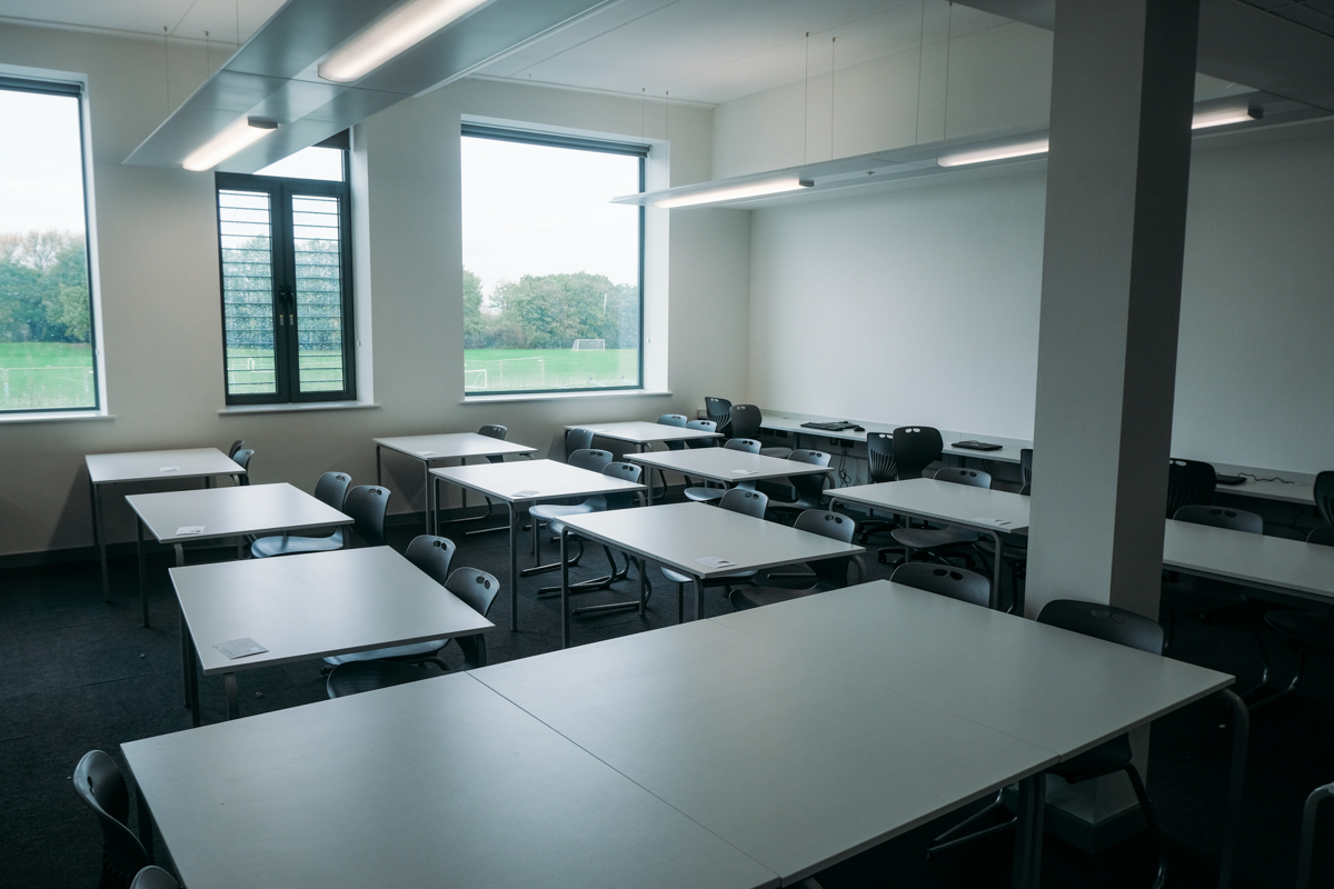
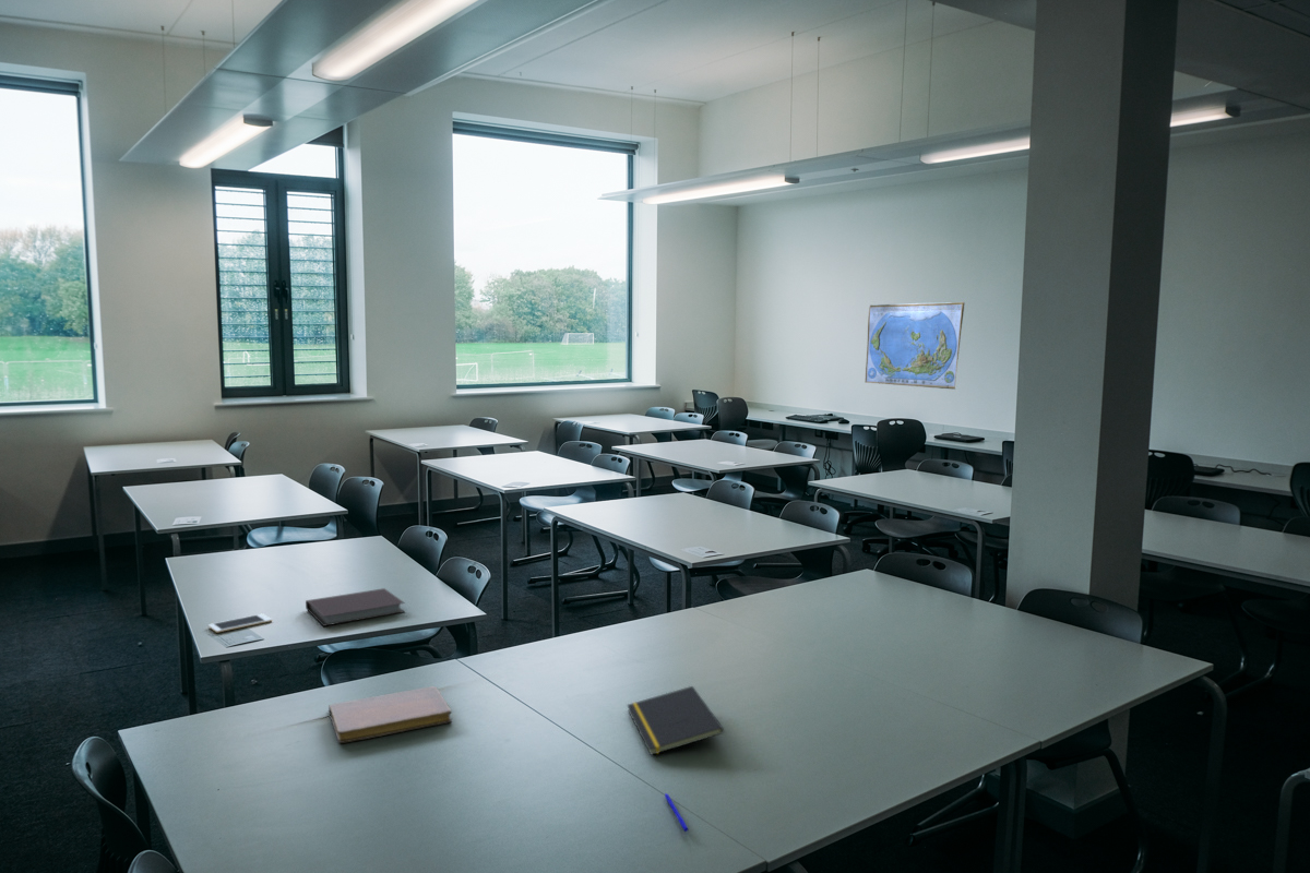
+ notebook [305,587,406,627]
+ notepad [626,685,725,756]
+ world map [864,301,966,390]
+ pen [664,792,689,833]
+ cell phone [207,612,273,634]
+ notebook [327,685,453,744]
